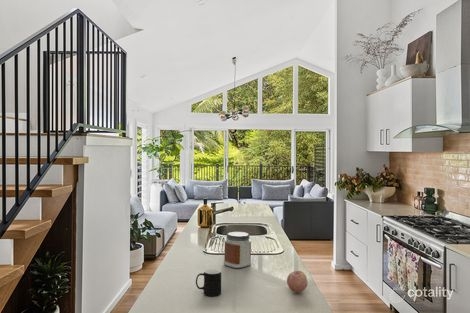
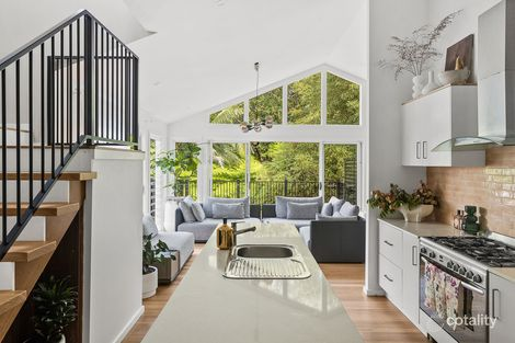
- jar [223,231,252,269]
- fruit [286,270,309,293]
- cup [195,268,222,297]
